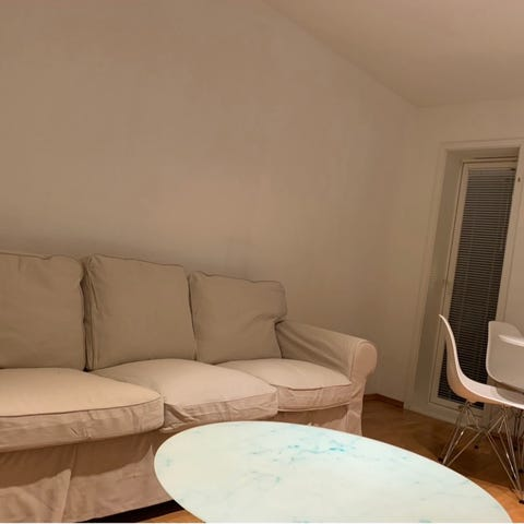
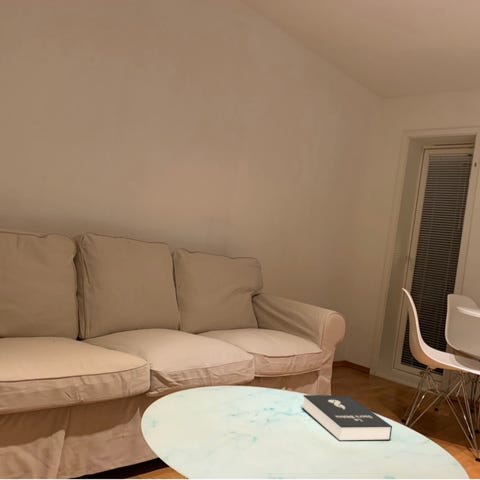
+ booklet [301,394,393,442]
